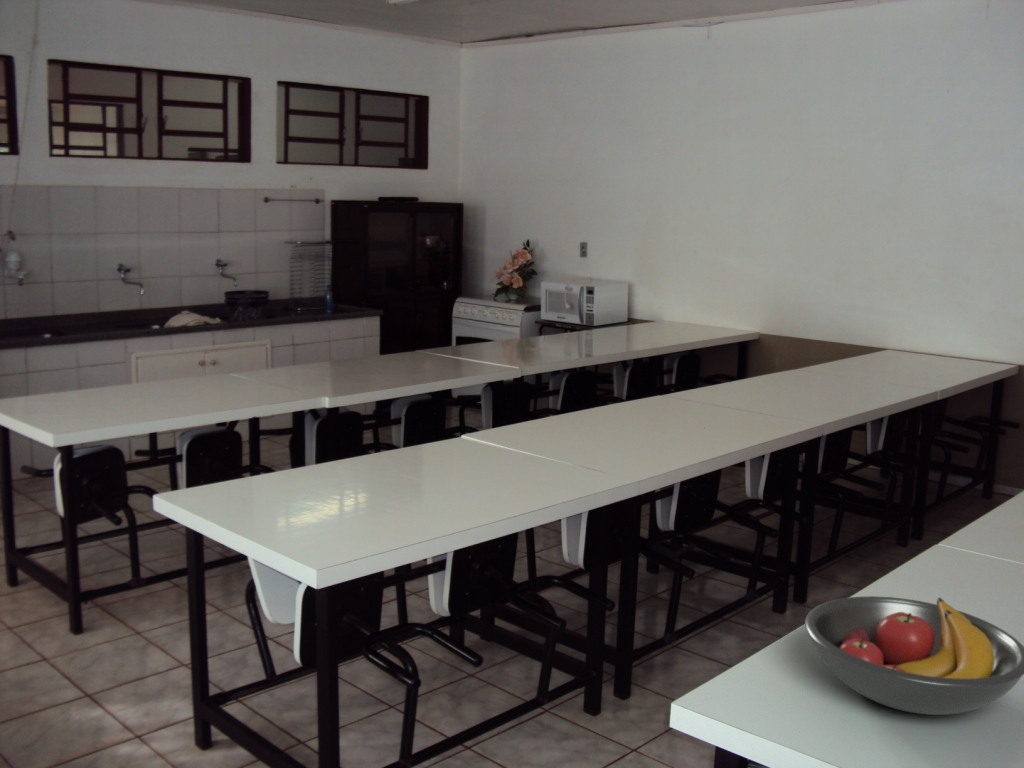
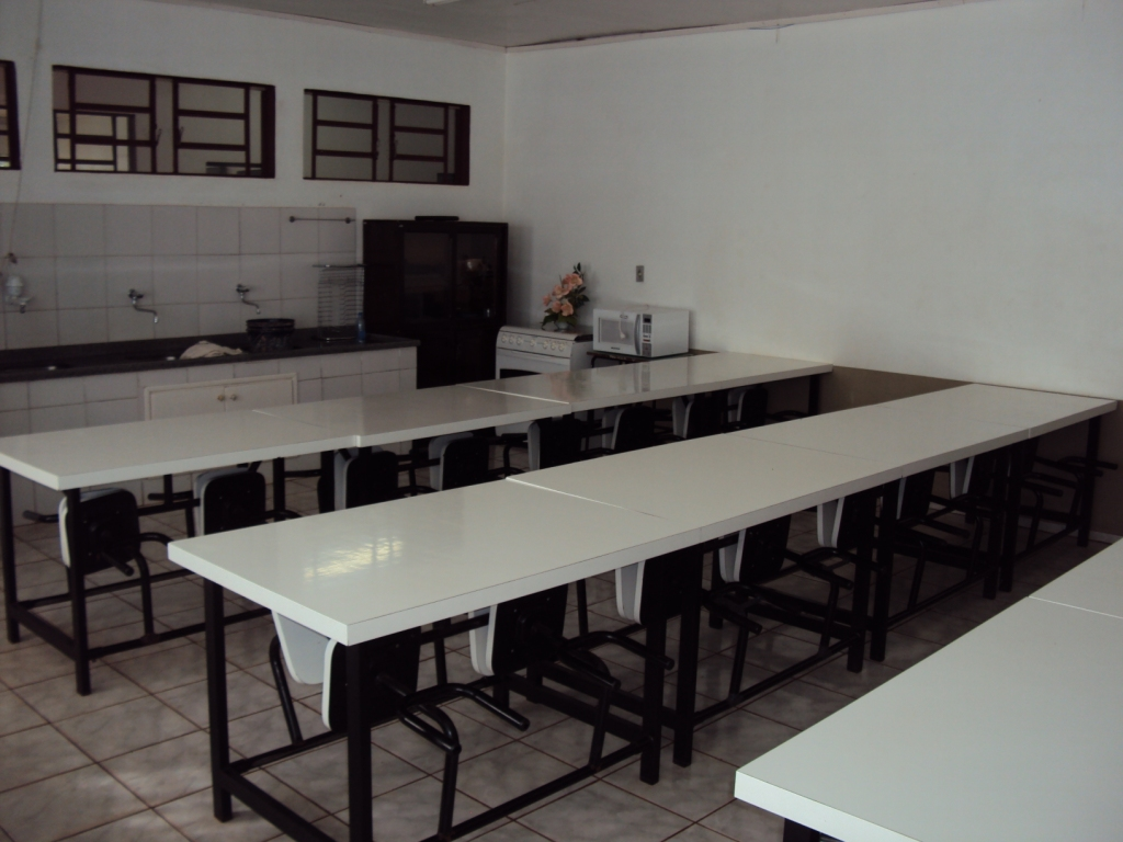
- fruit bowl [804,595,1024,716]
